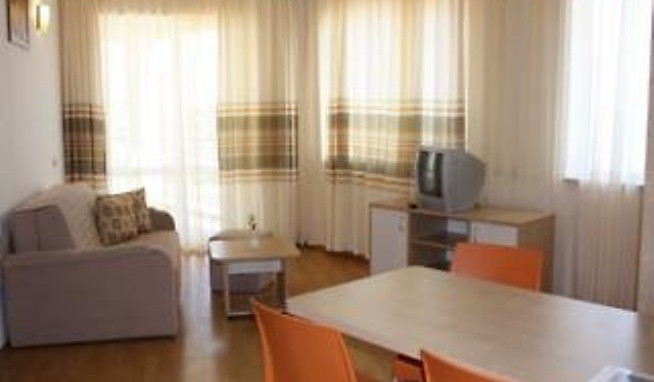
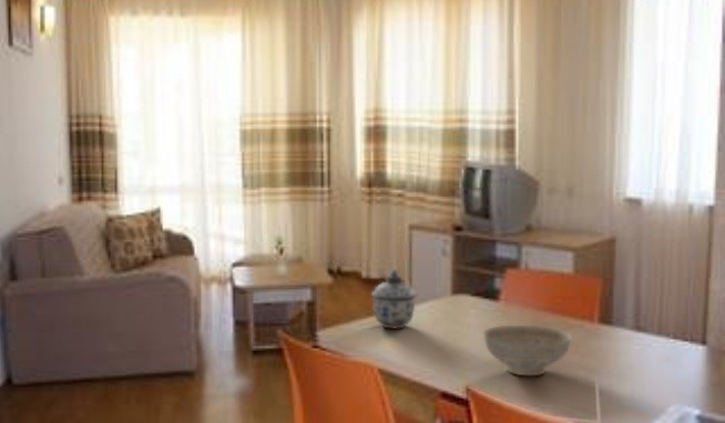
+ lidded jar [370,268,419,330]
+ decorative bowl [482,324,573,376]
